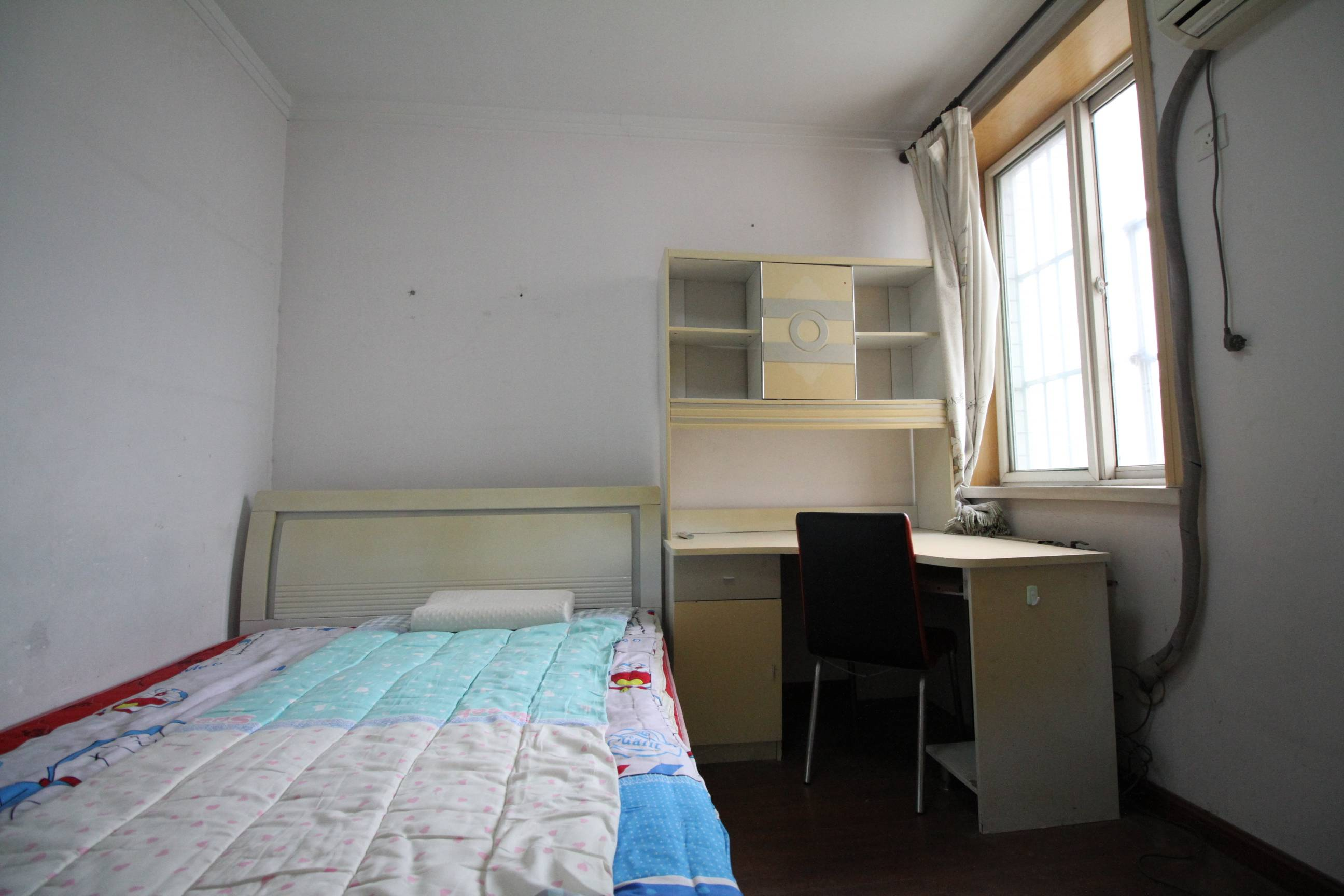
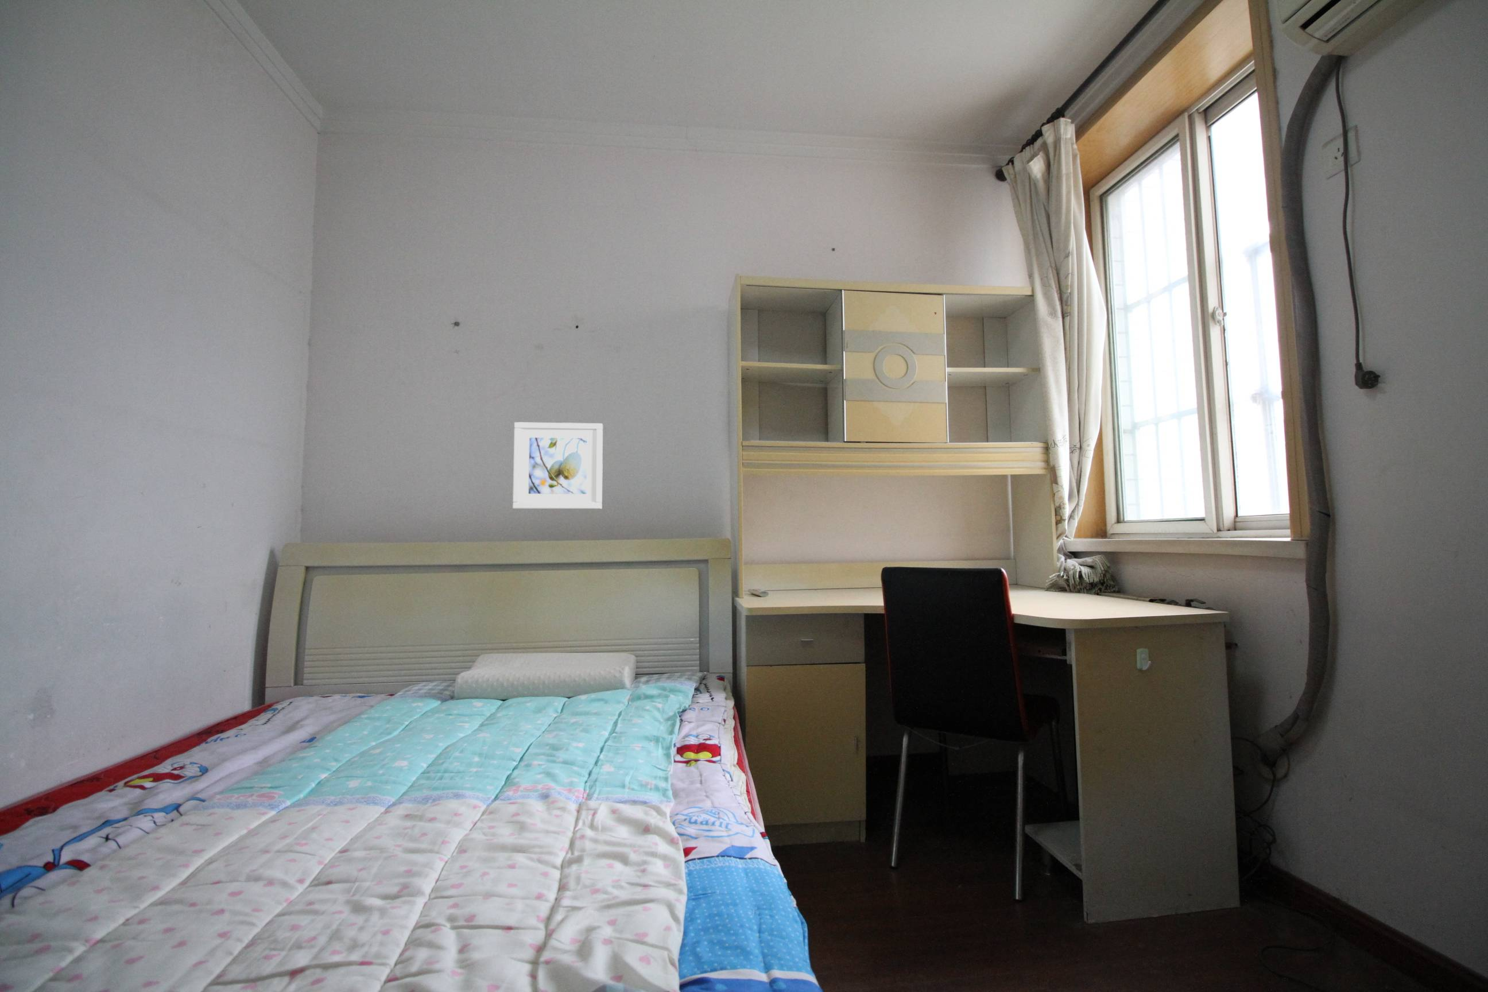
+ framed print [513,422,603,509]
